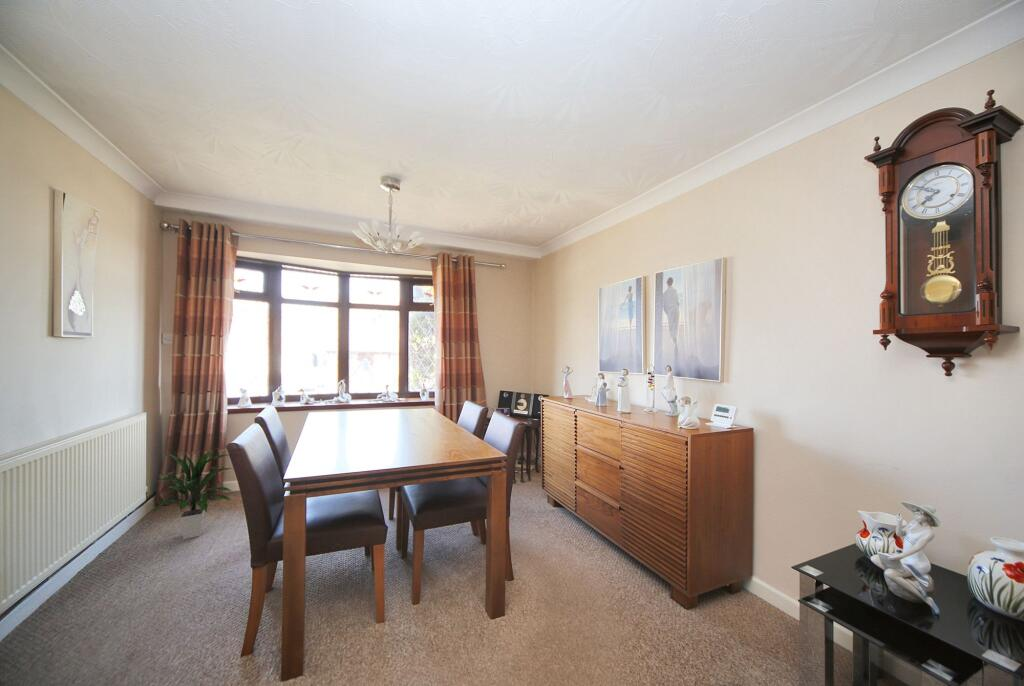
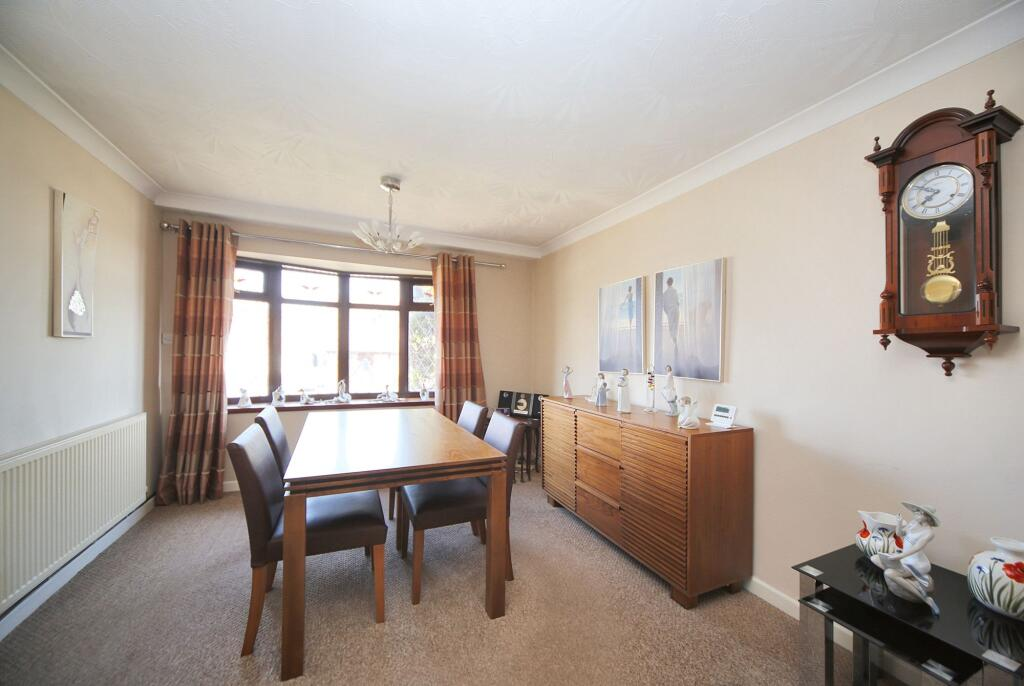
- indoor plant [149,449,233,540]
